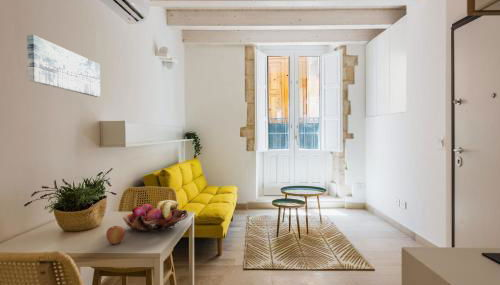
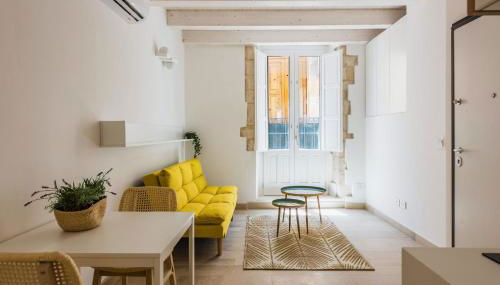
- fruit basket [122,199,189,233]
- wall art [26,34,101,98]
- apple [105,225,126,245]
